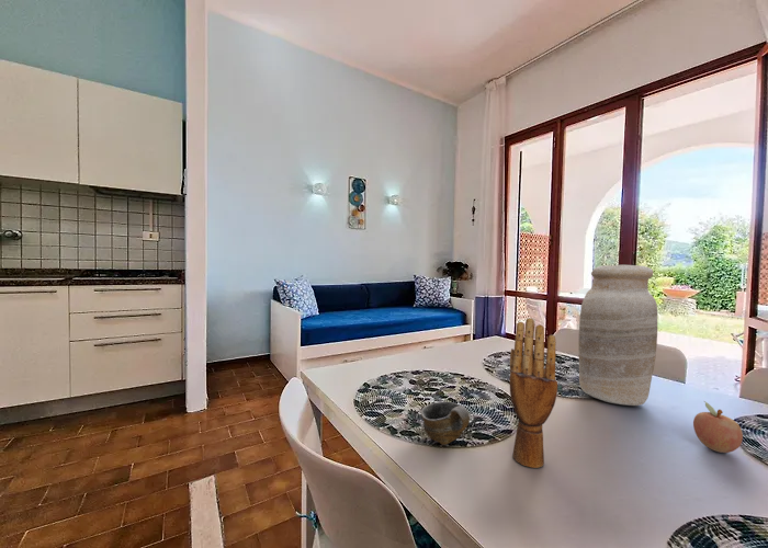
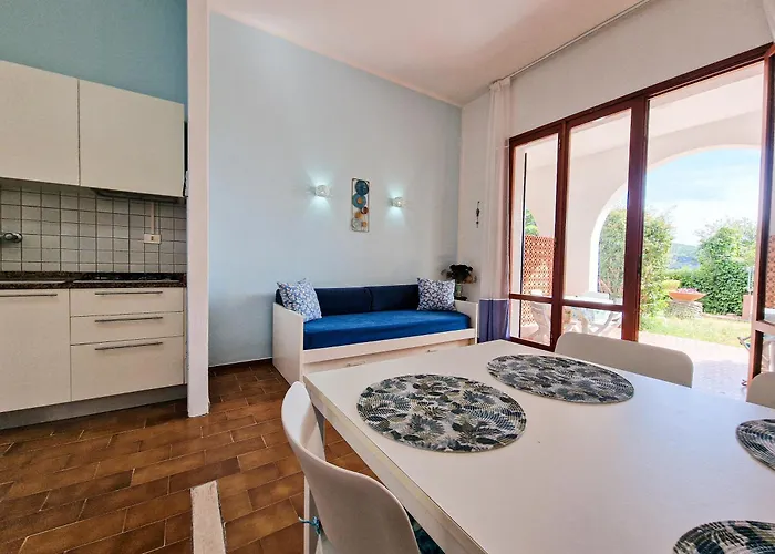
- fruit [692,400,744,454]
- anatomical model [509,317,558,469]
- cup [420,401,471,446]
- vase [577,264,658,407]
